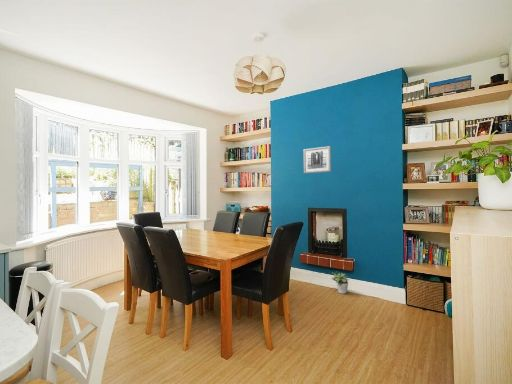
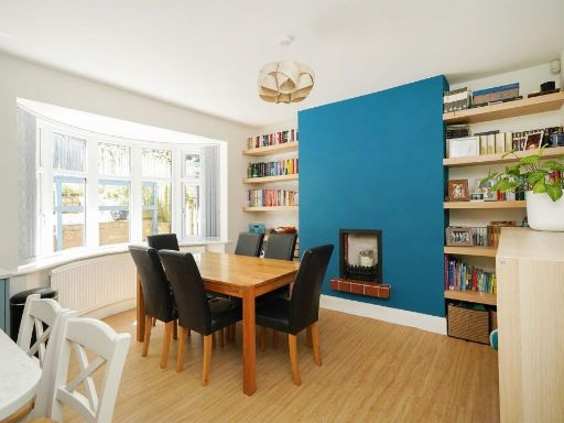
- potted plant [331,270,350,295]
- wall art [302,145,332,174]
